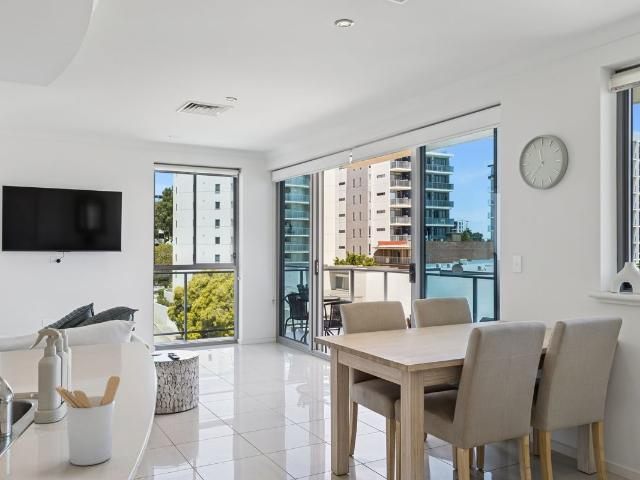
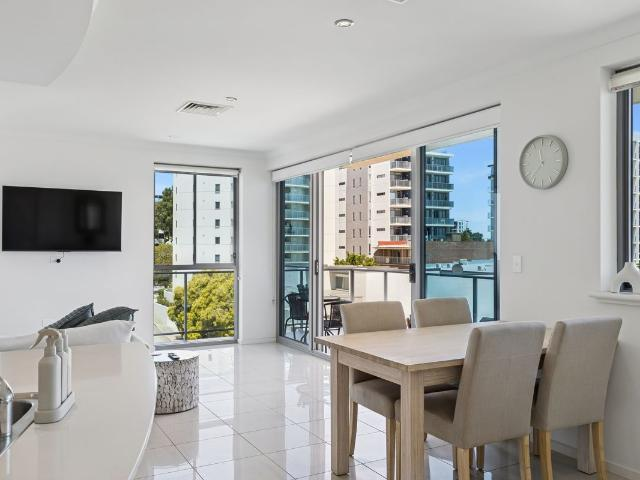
- utensil holder [54,375,121,466]
